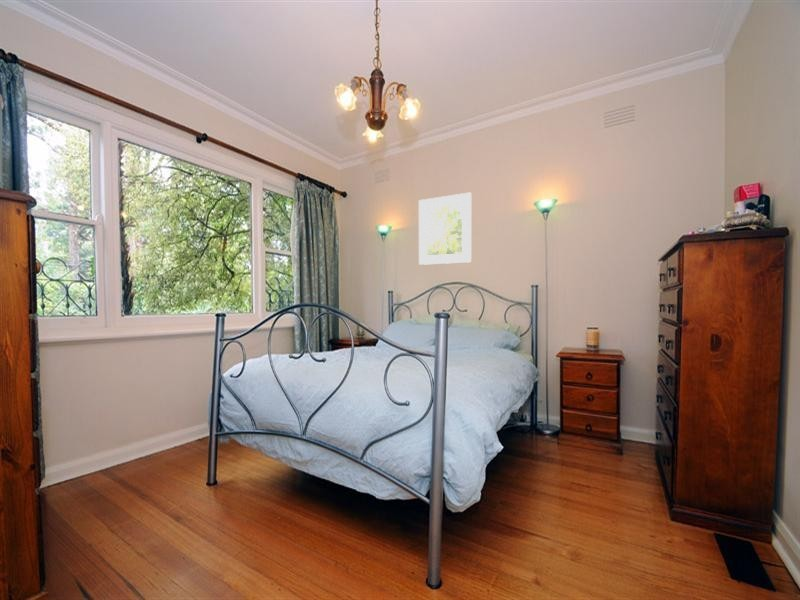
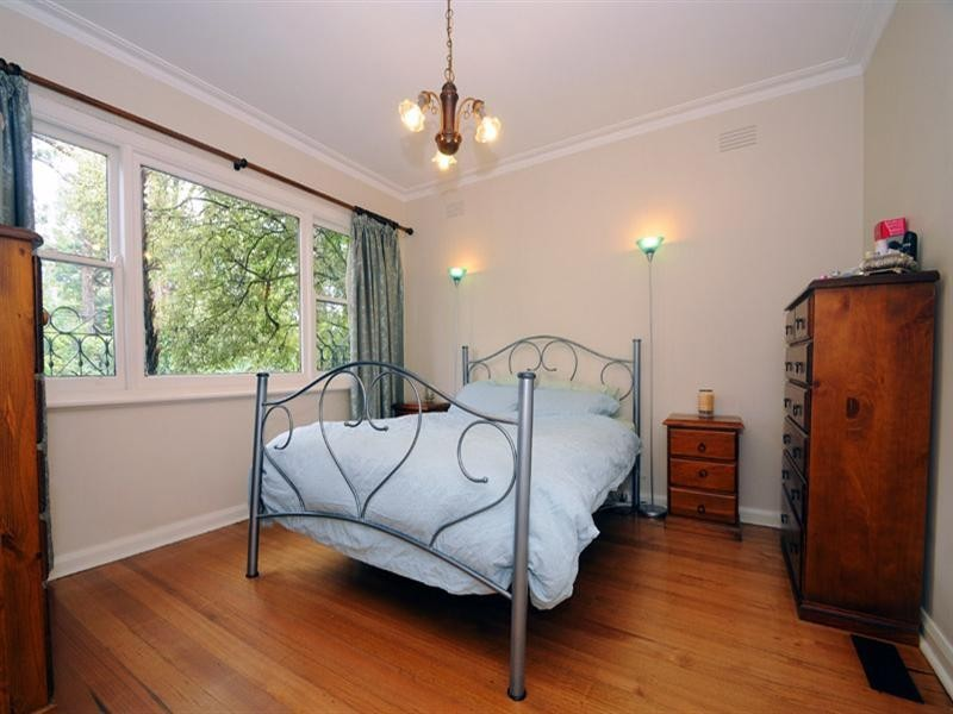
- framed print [418,192,472,266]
